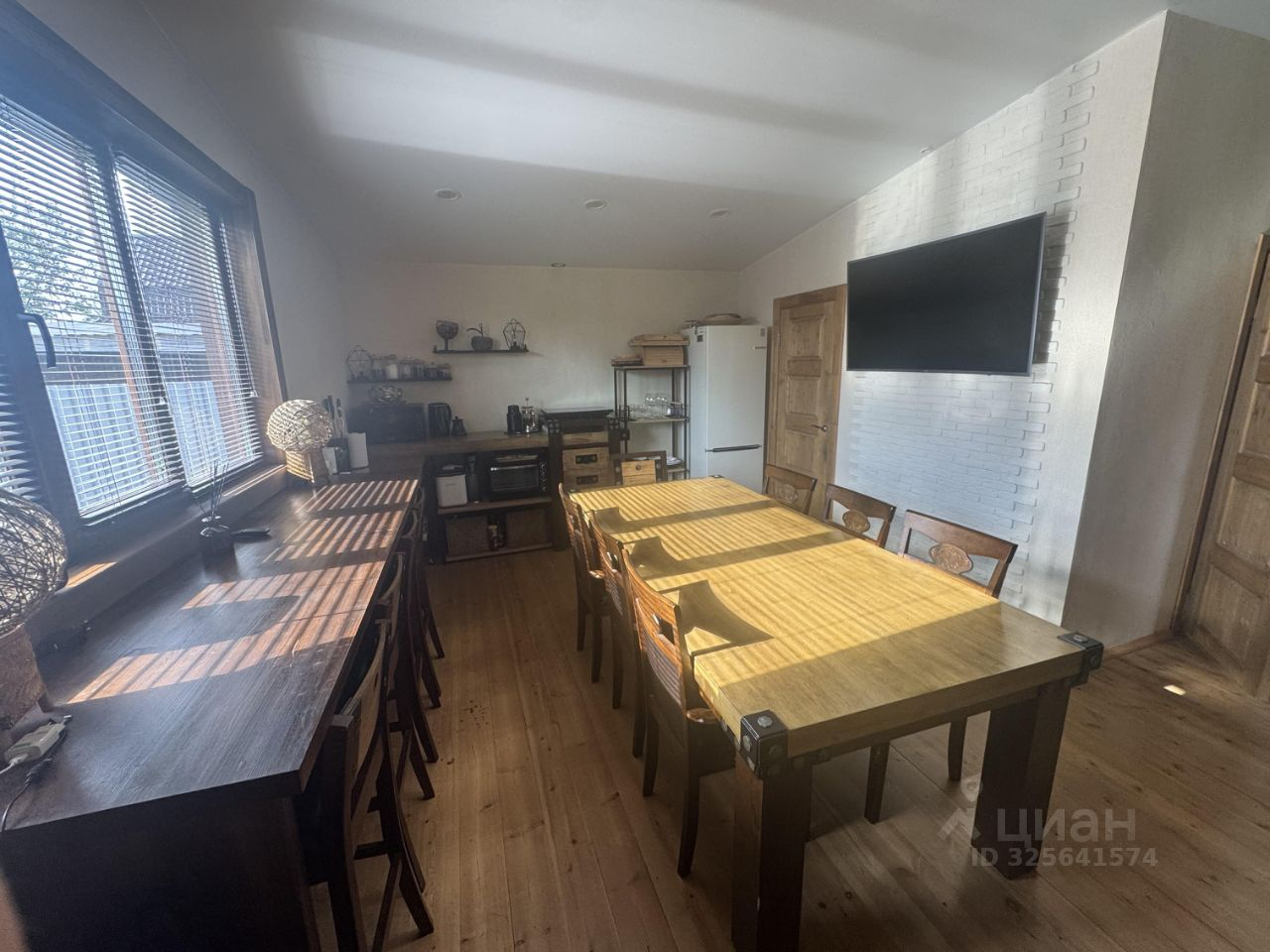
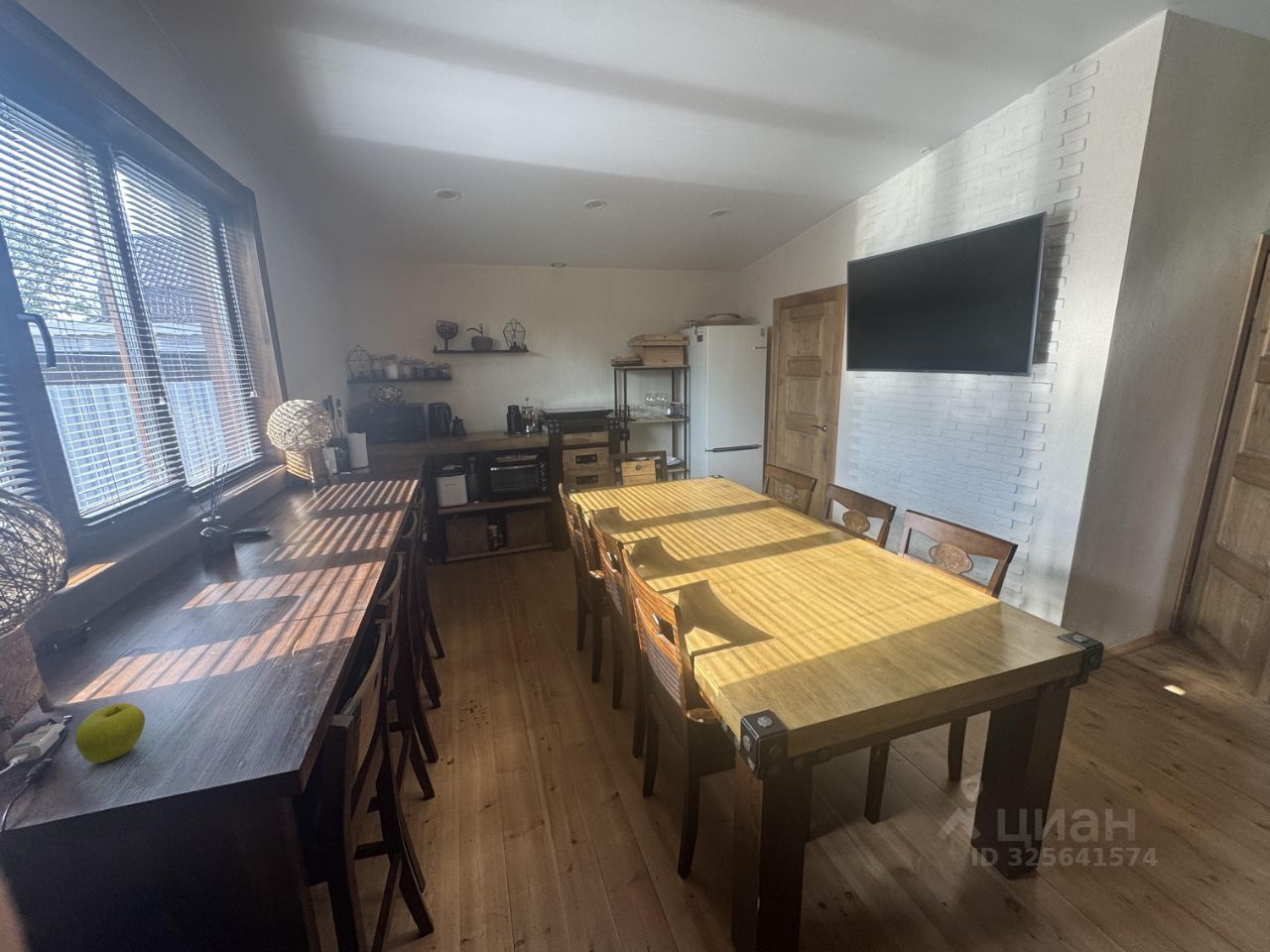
+ fruit [74,702,146,765]
